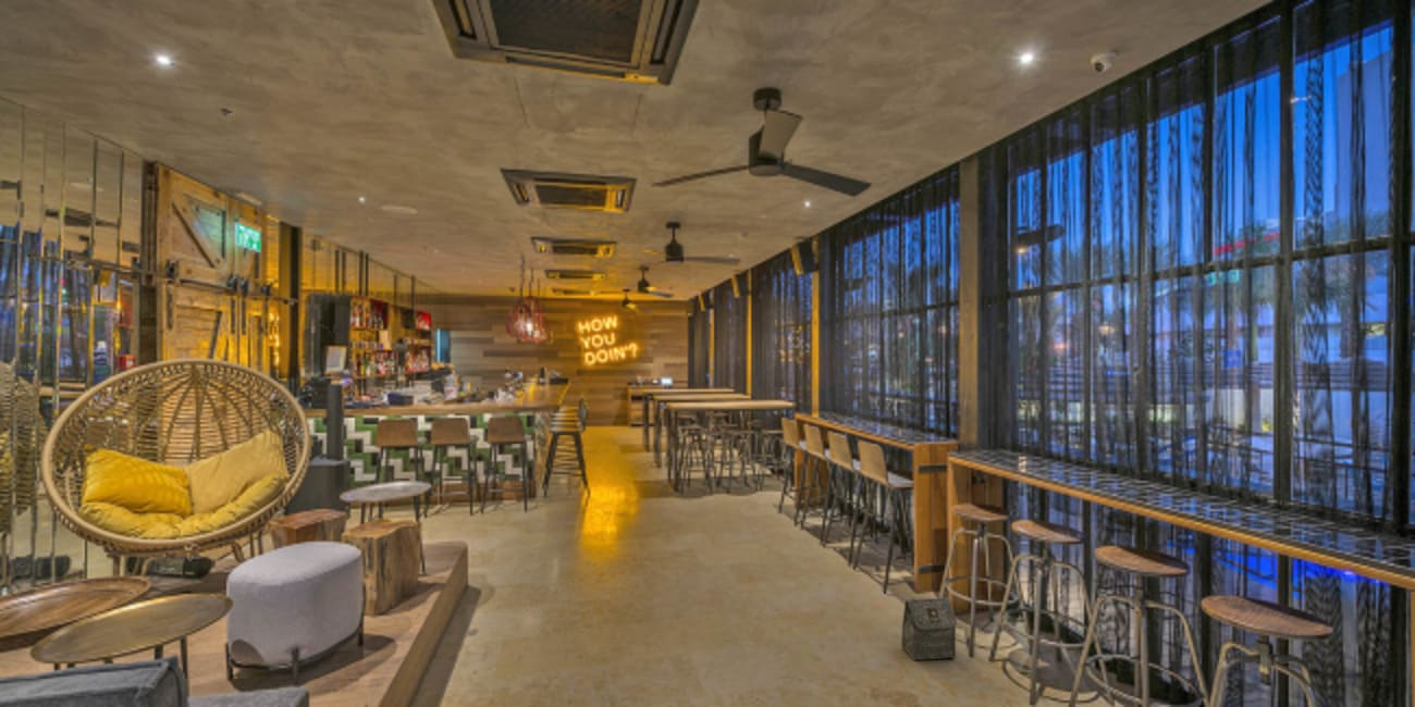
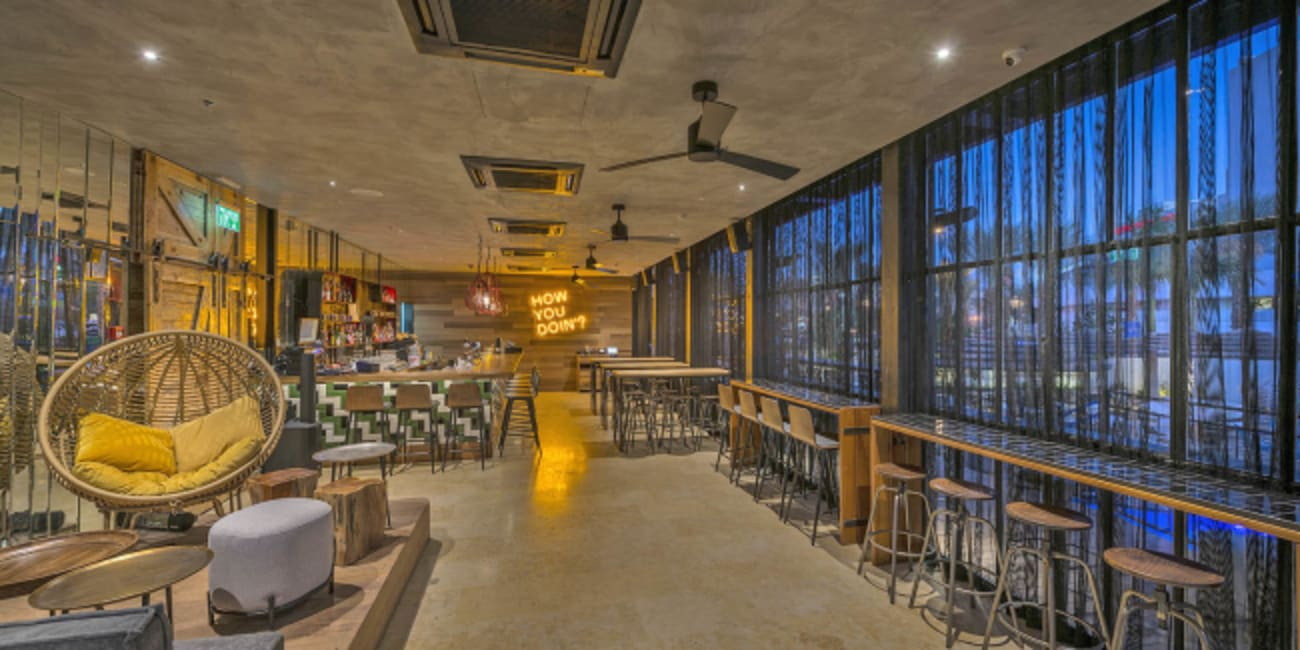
- bag [900,596,958,662]
